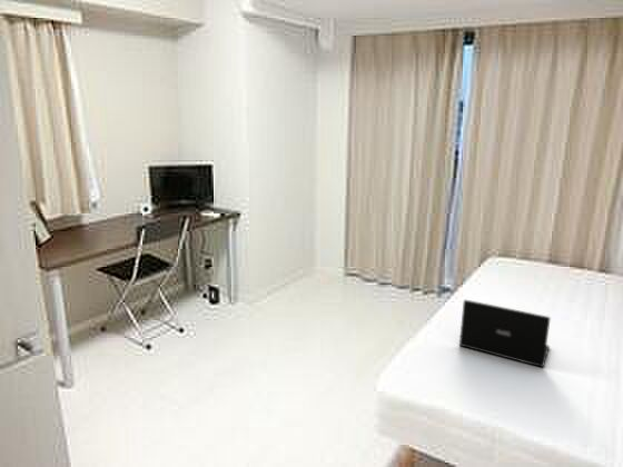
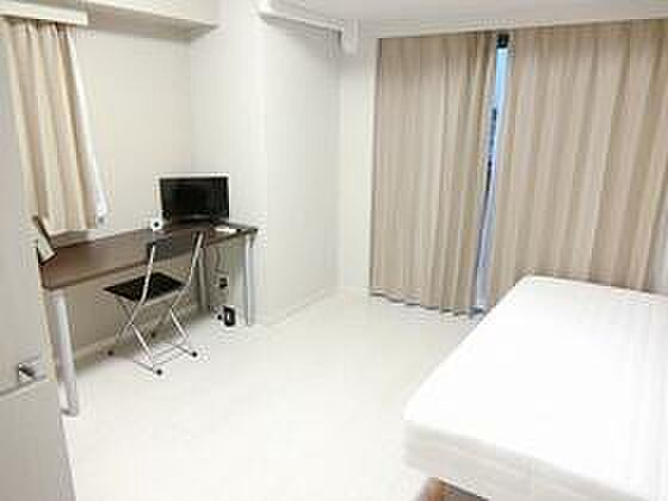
- laptop [458,299,552,368]
